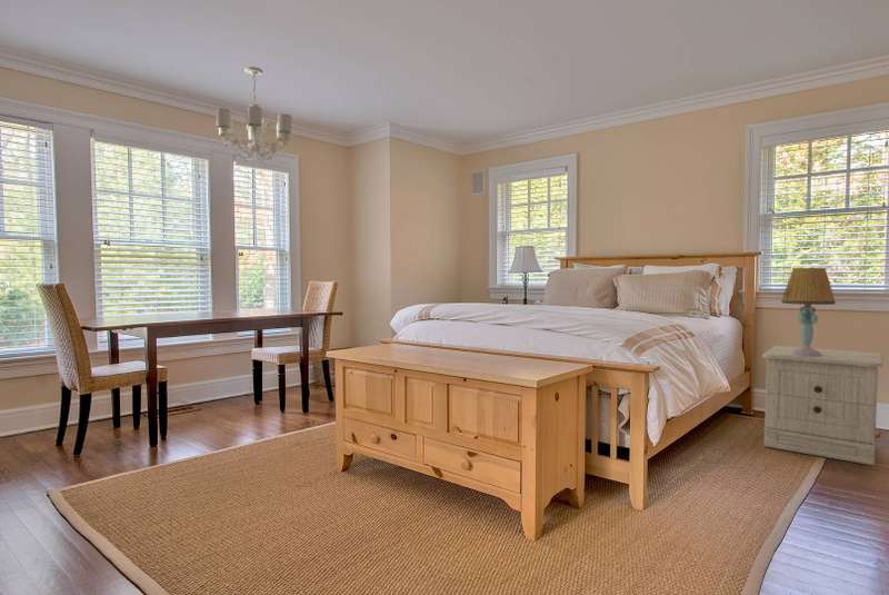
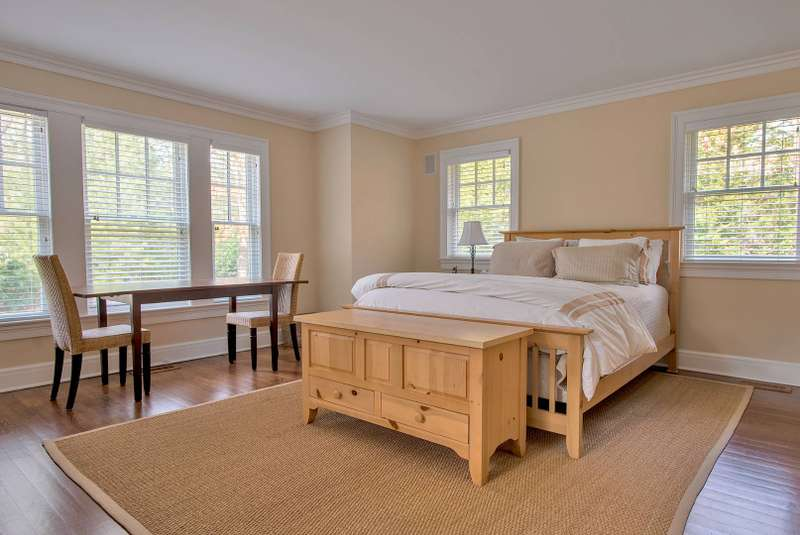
- nightstand [761,345,885,467]
- chandelier [216,66,292,162]
- table lamp [780,267,837,357]
